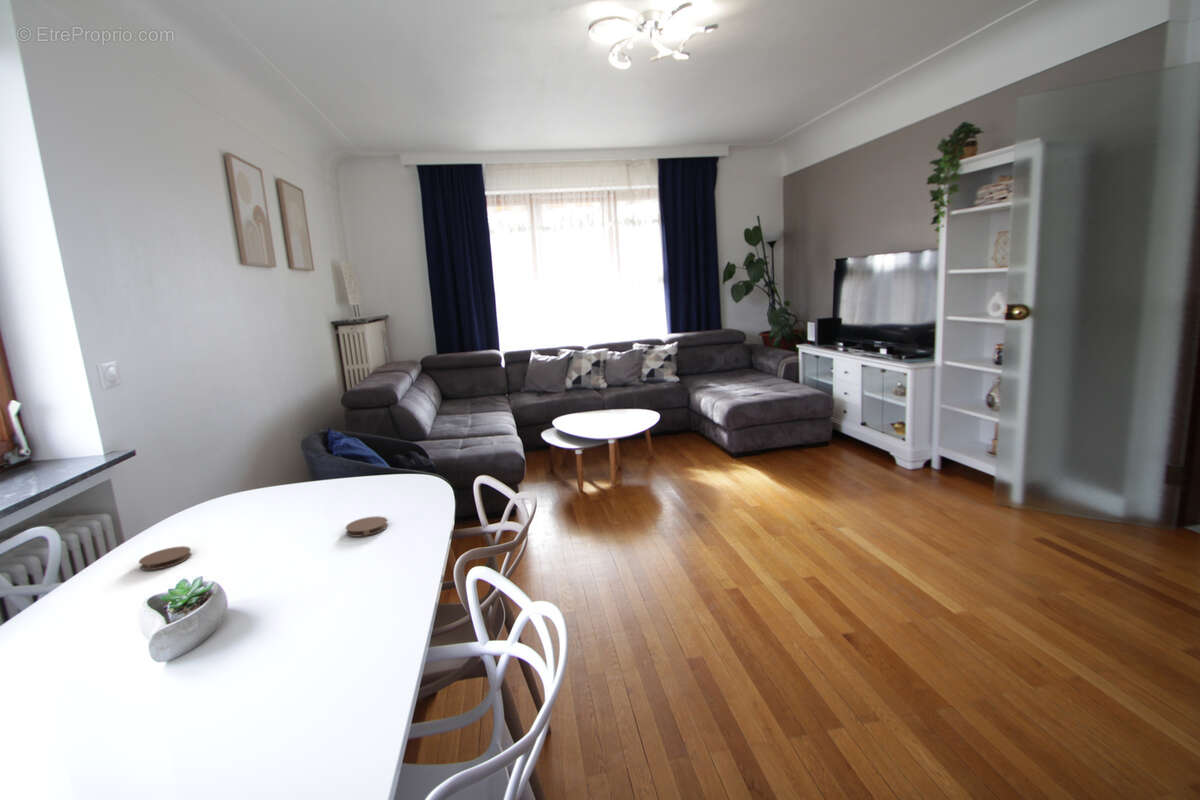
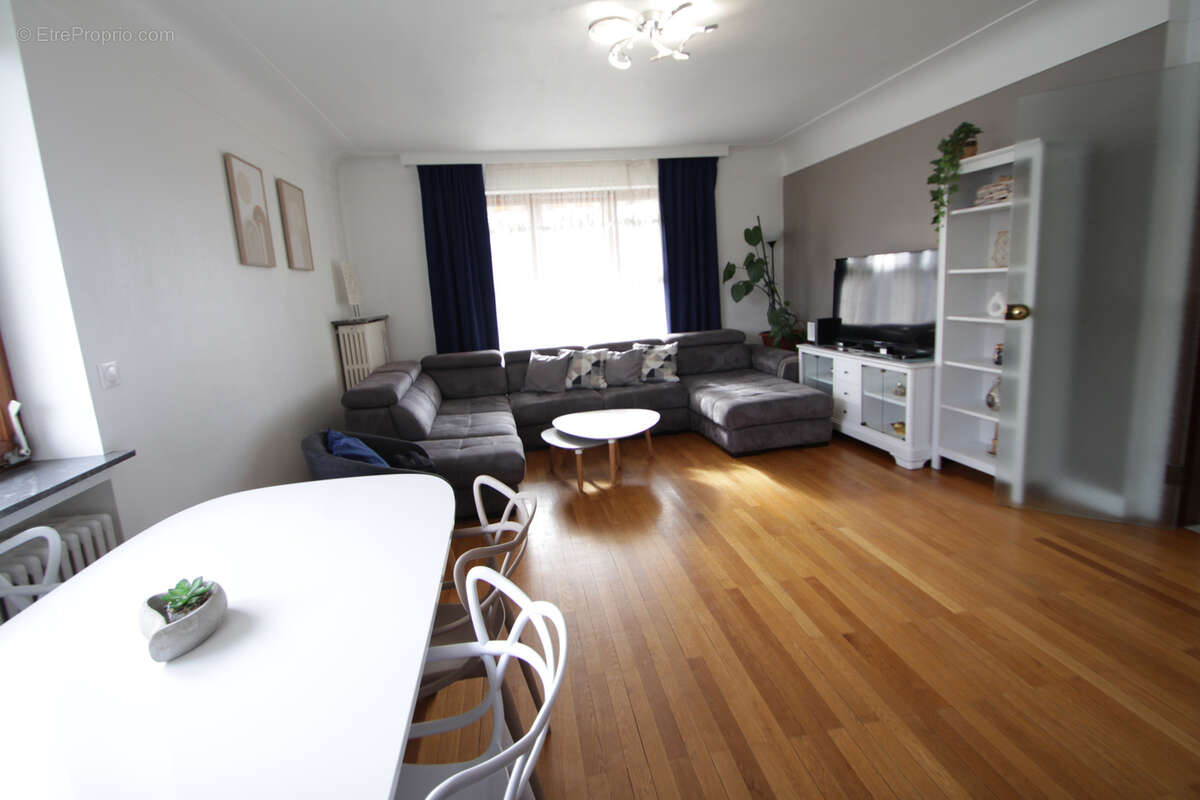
- coaster [138,545,193,571]
- coaster [344,515,389,538]
